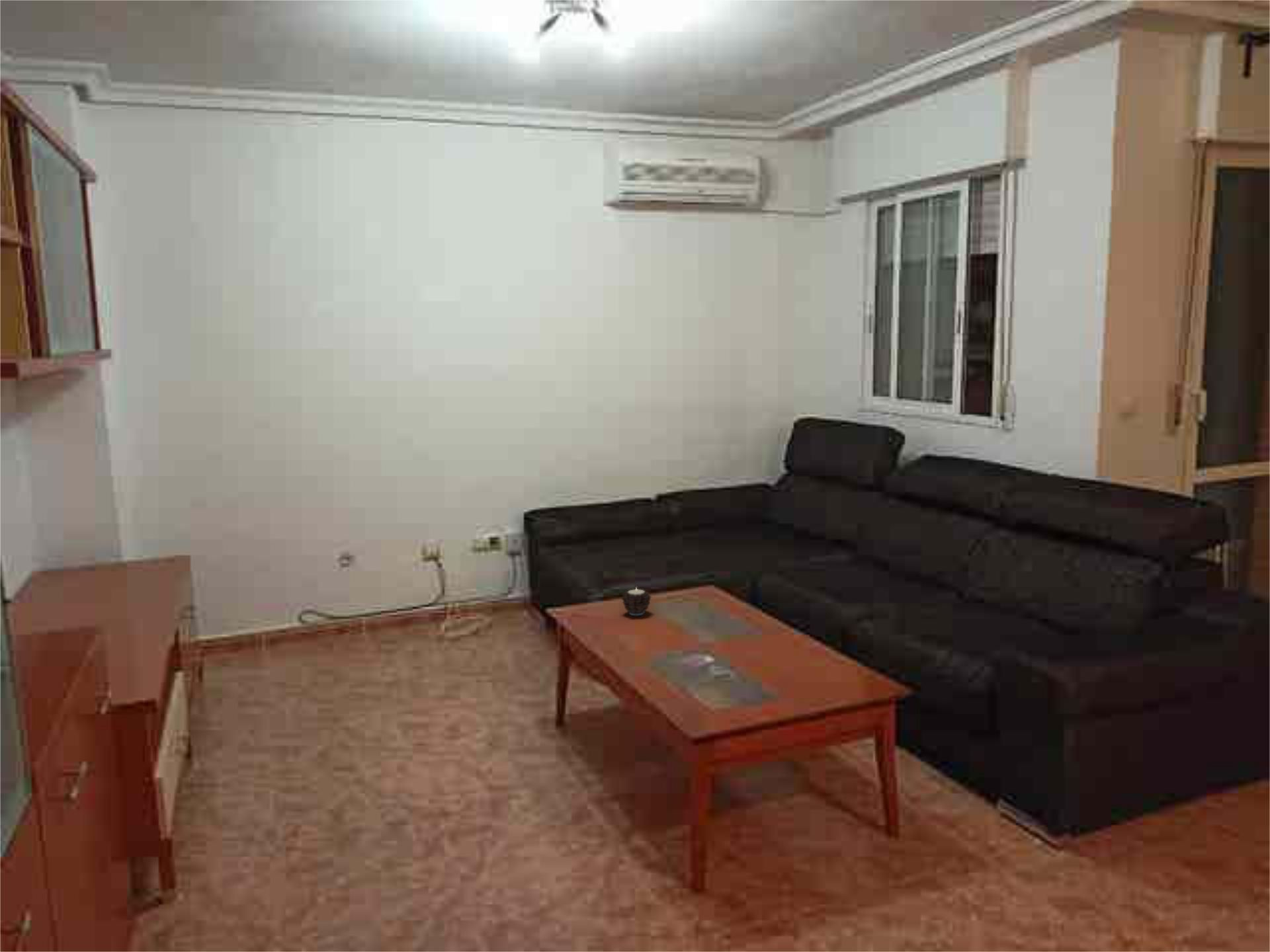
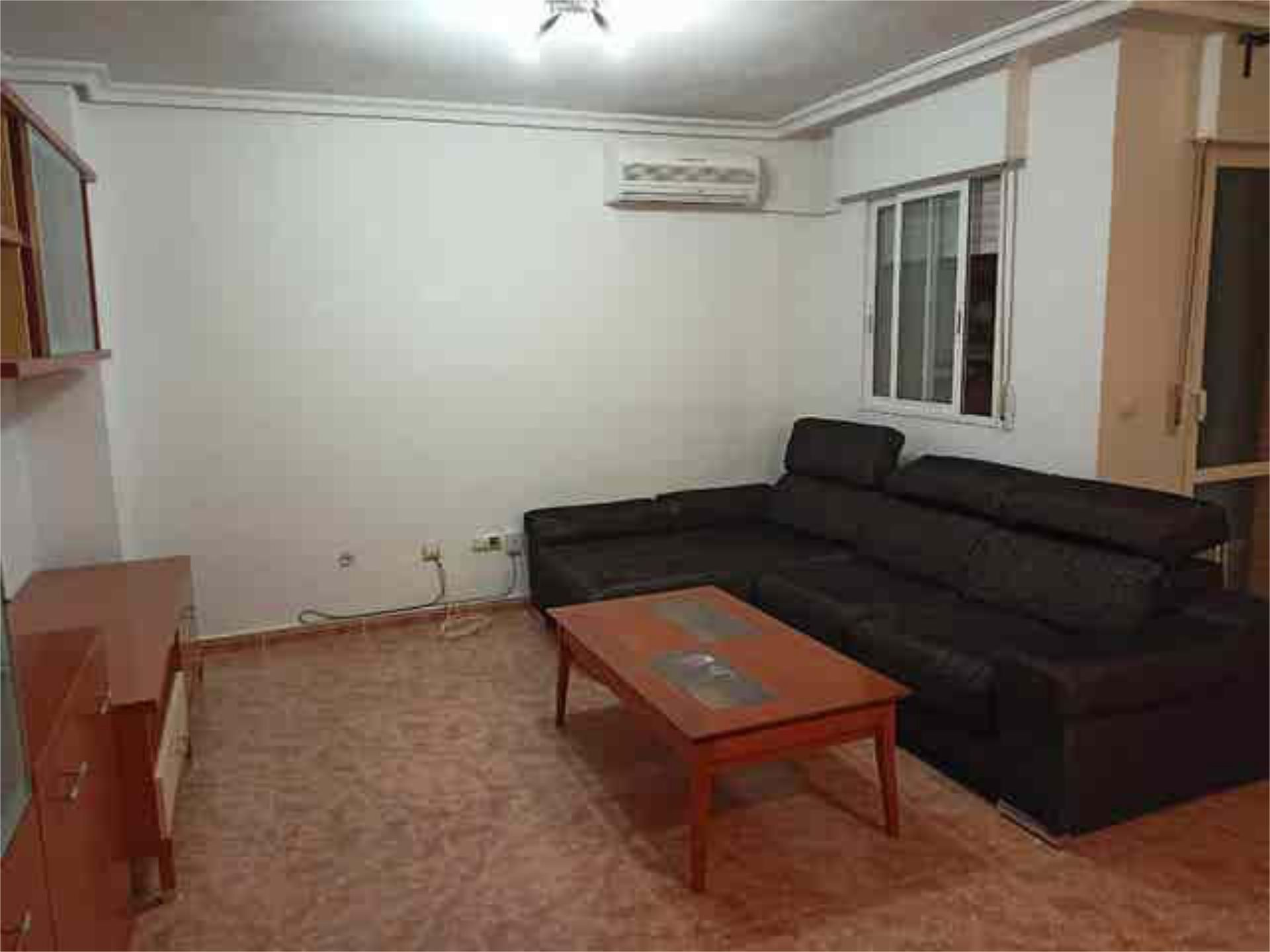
- candle [620,586,652,616]
